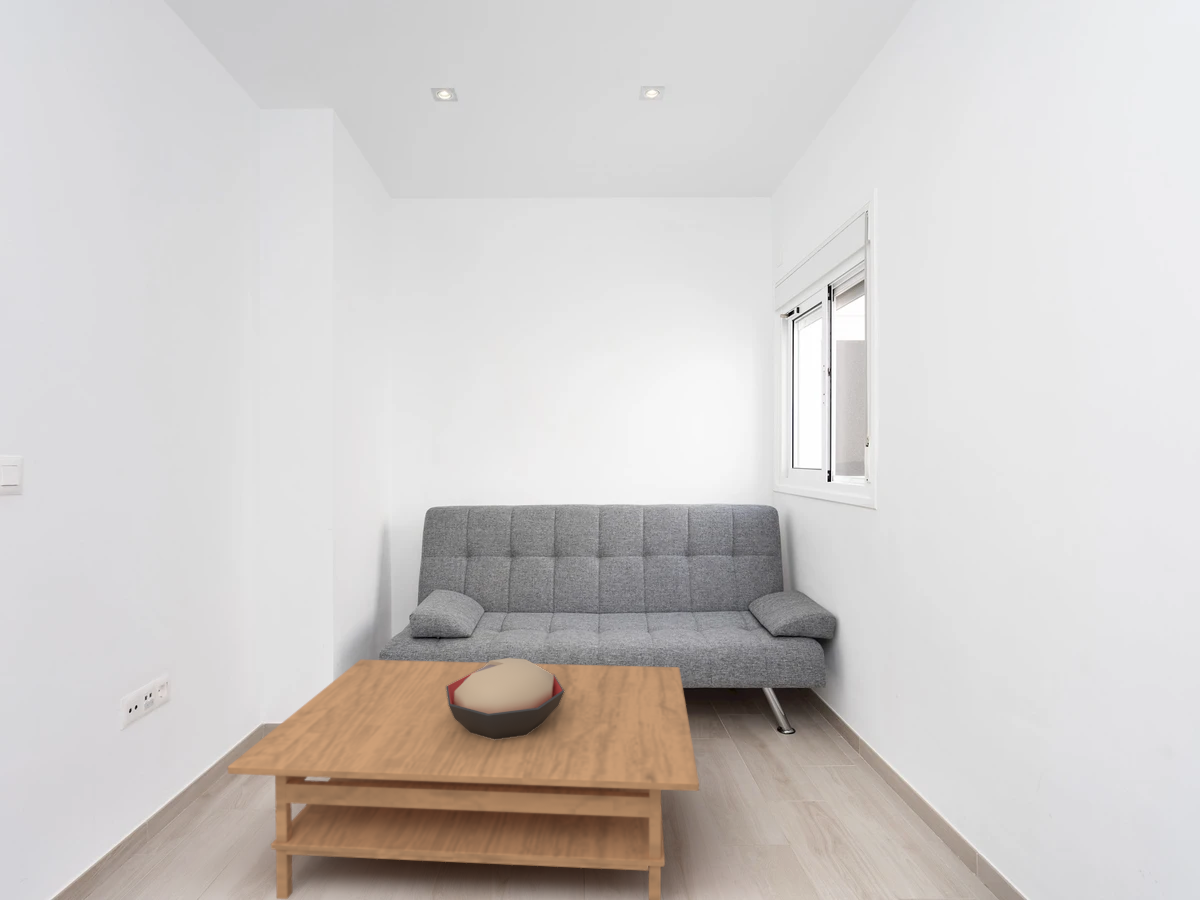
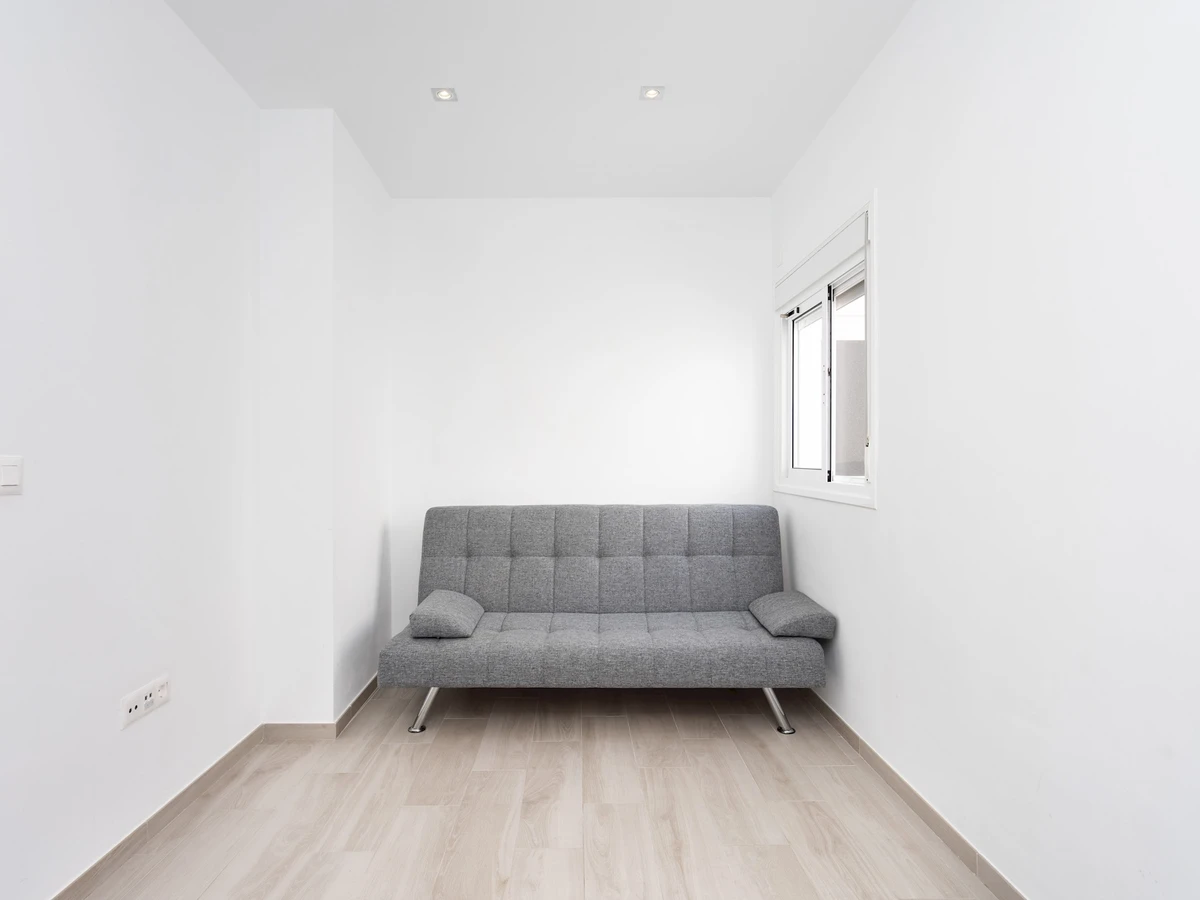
- decorative bowl [446,657,565,740]
- coffee table [227,659,700,900]
